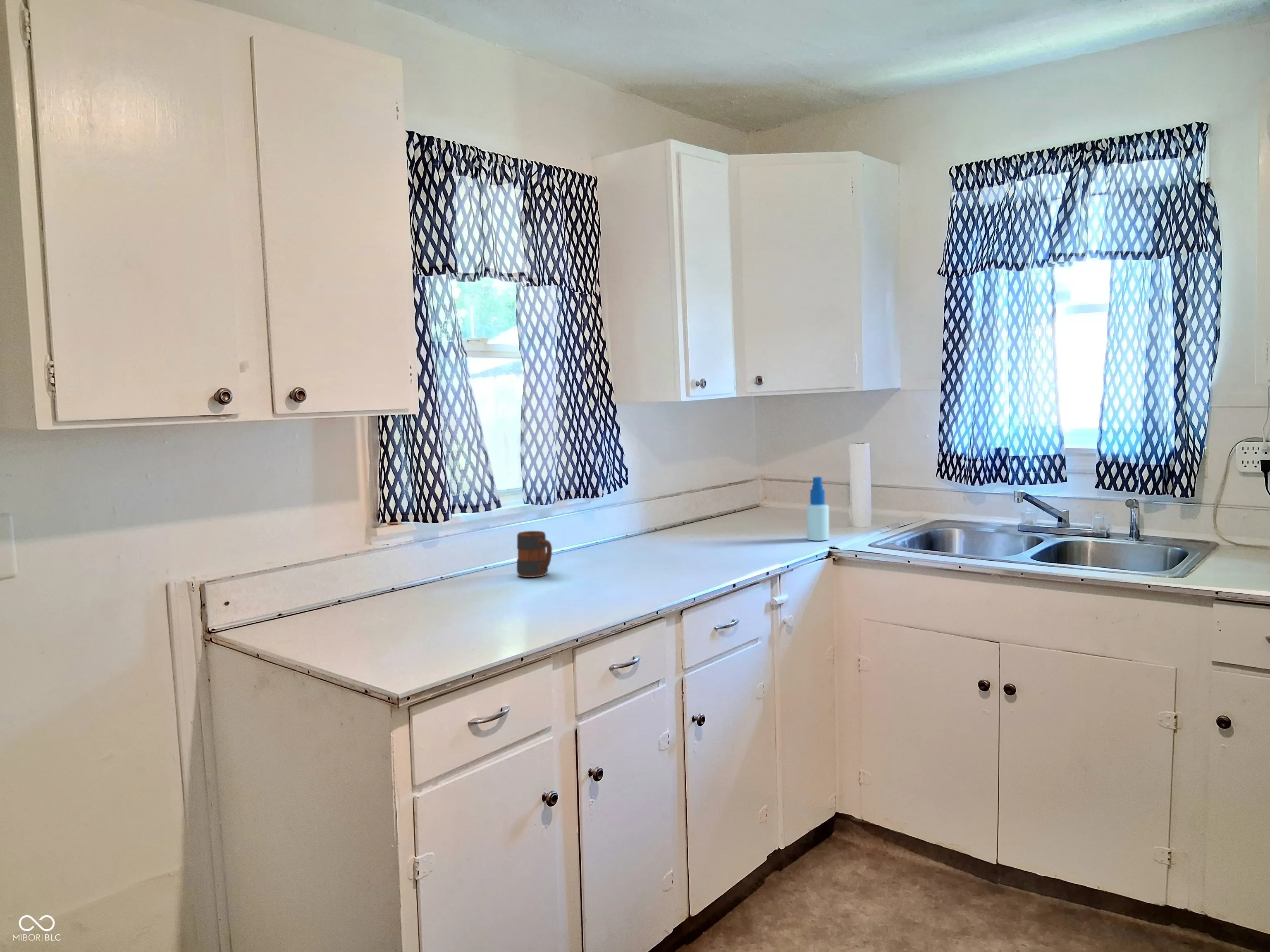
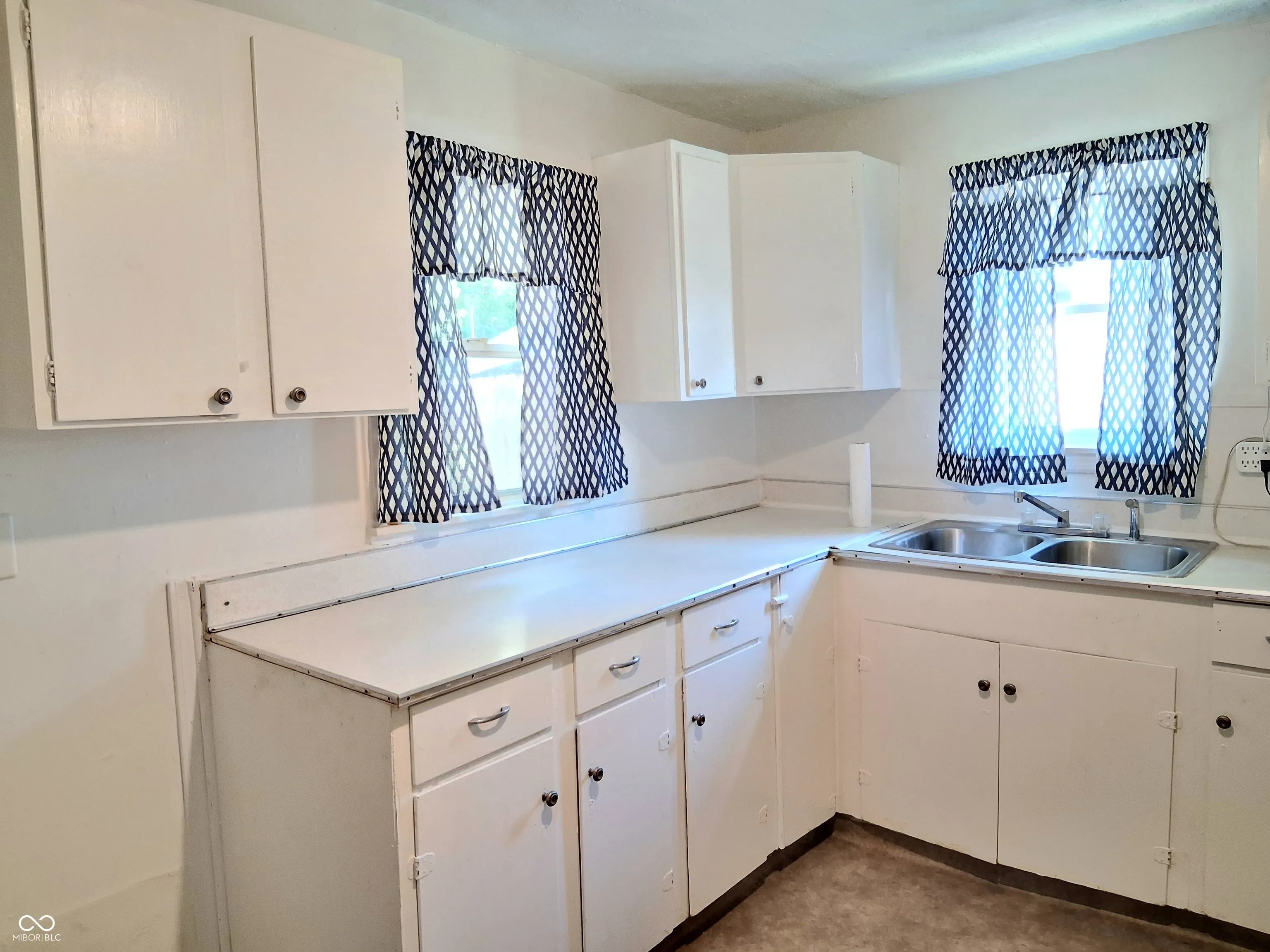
- mug [516,531,552,578]
- spray bottle [807,476,829,541]
